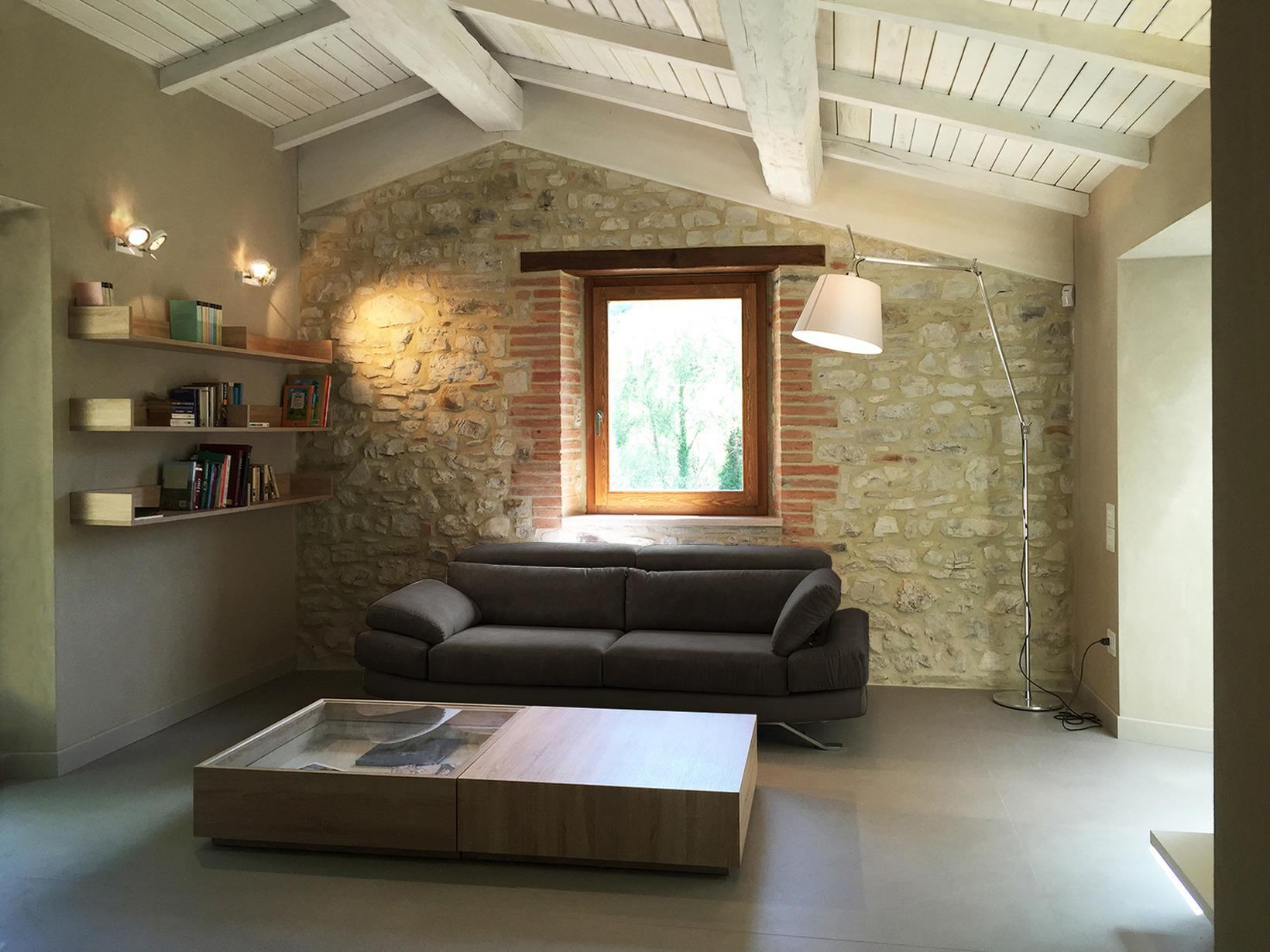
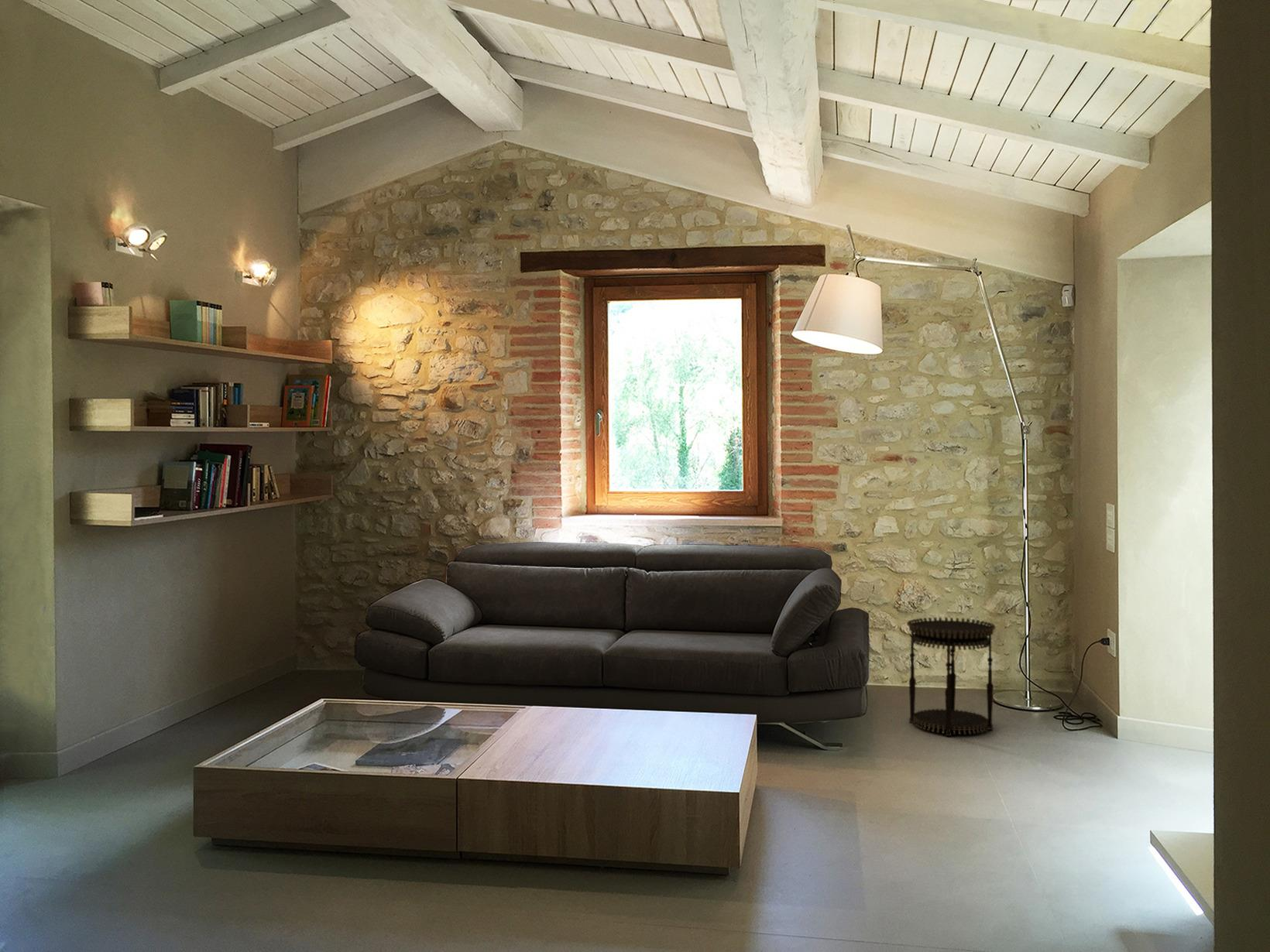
+ side table [906,617,996,737]
